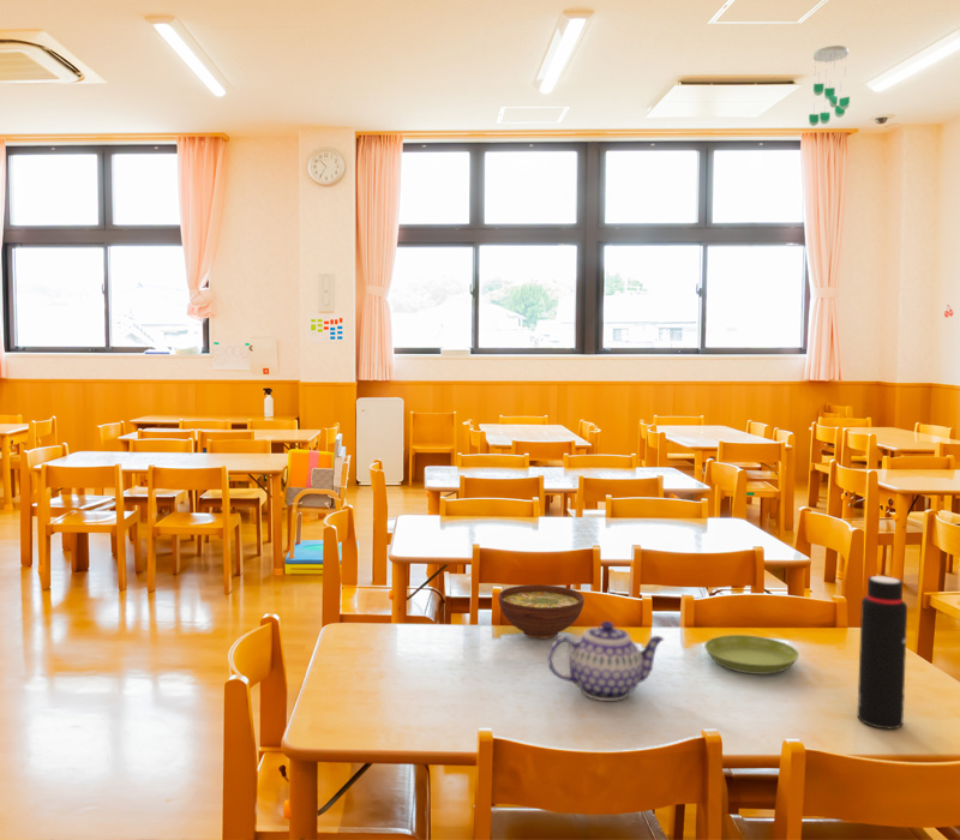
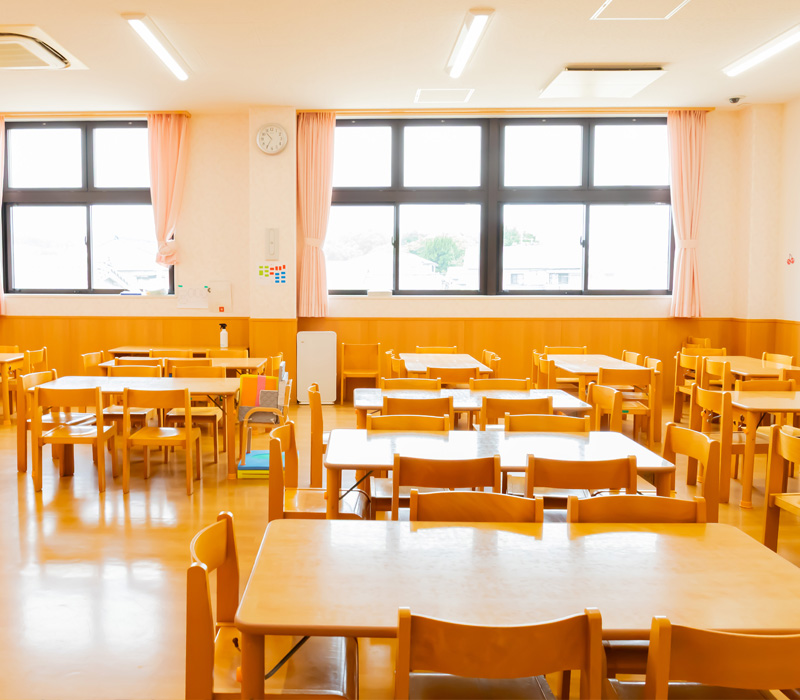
- teapot [546,620,665,702]
- saucer [703,634,800,676]
- water bottle [857,575,908,730]
- bowl [497,583,586,640]
- ceiling mobile [808,44,851,127]
